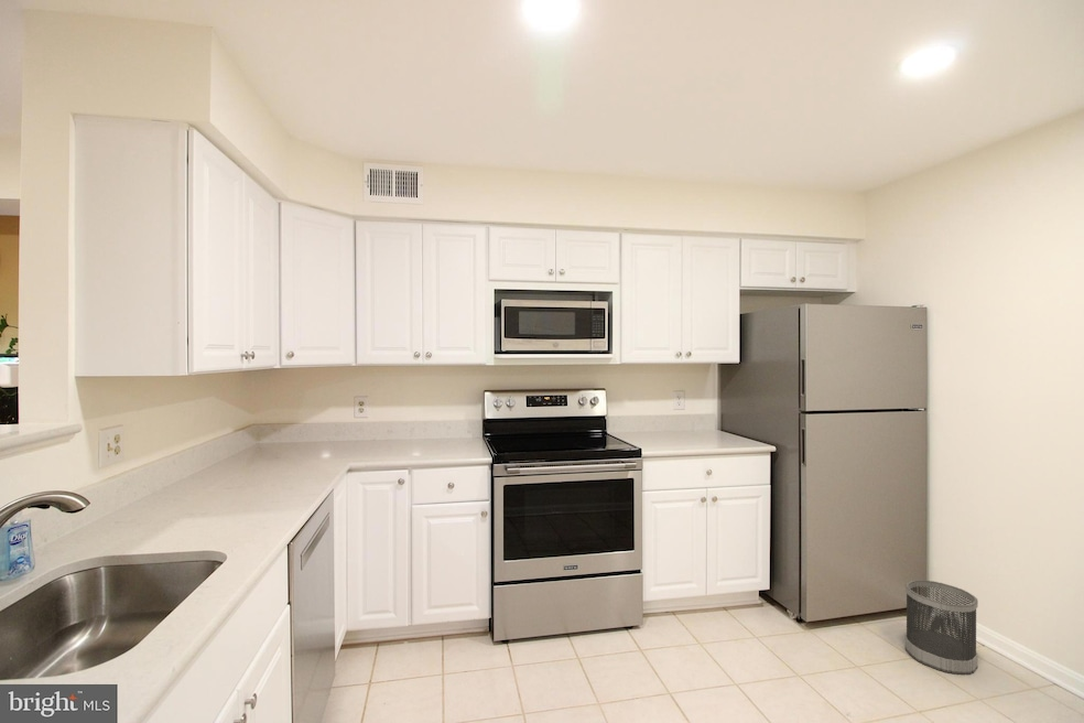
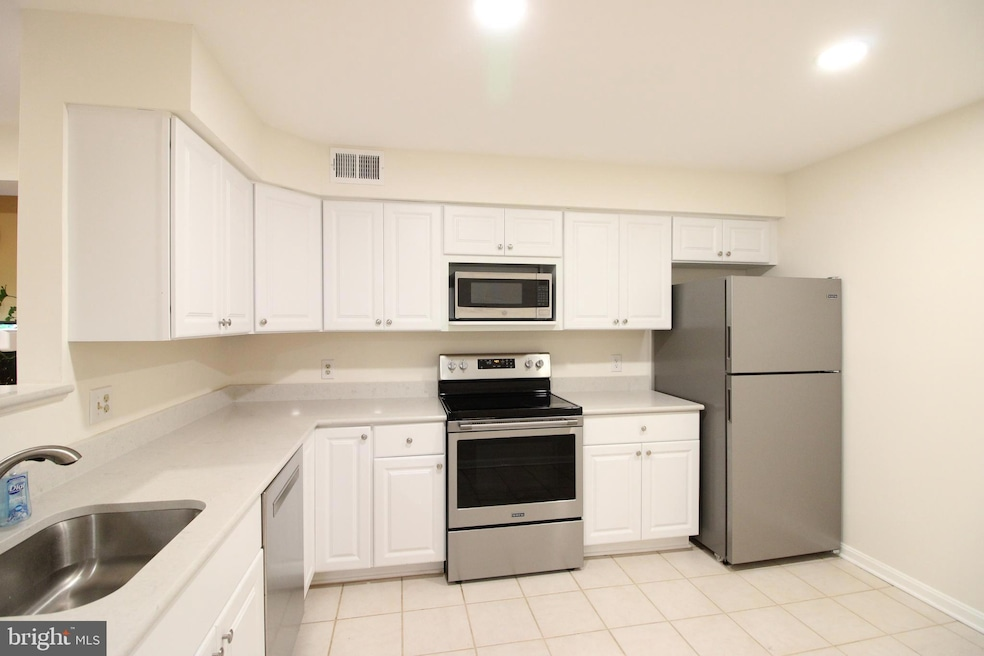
- wastebasket [904,579,979,676]
